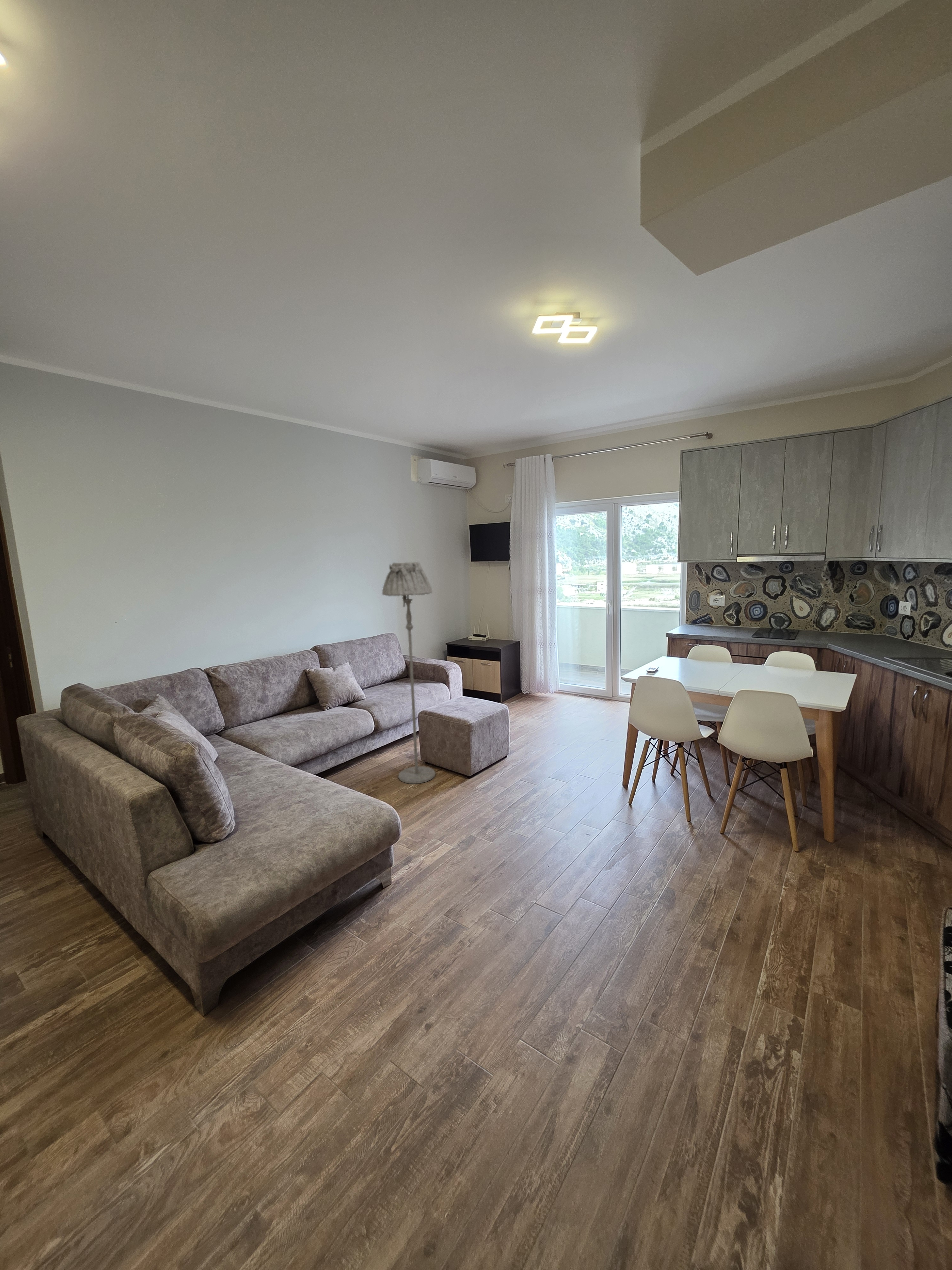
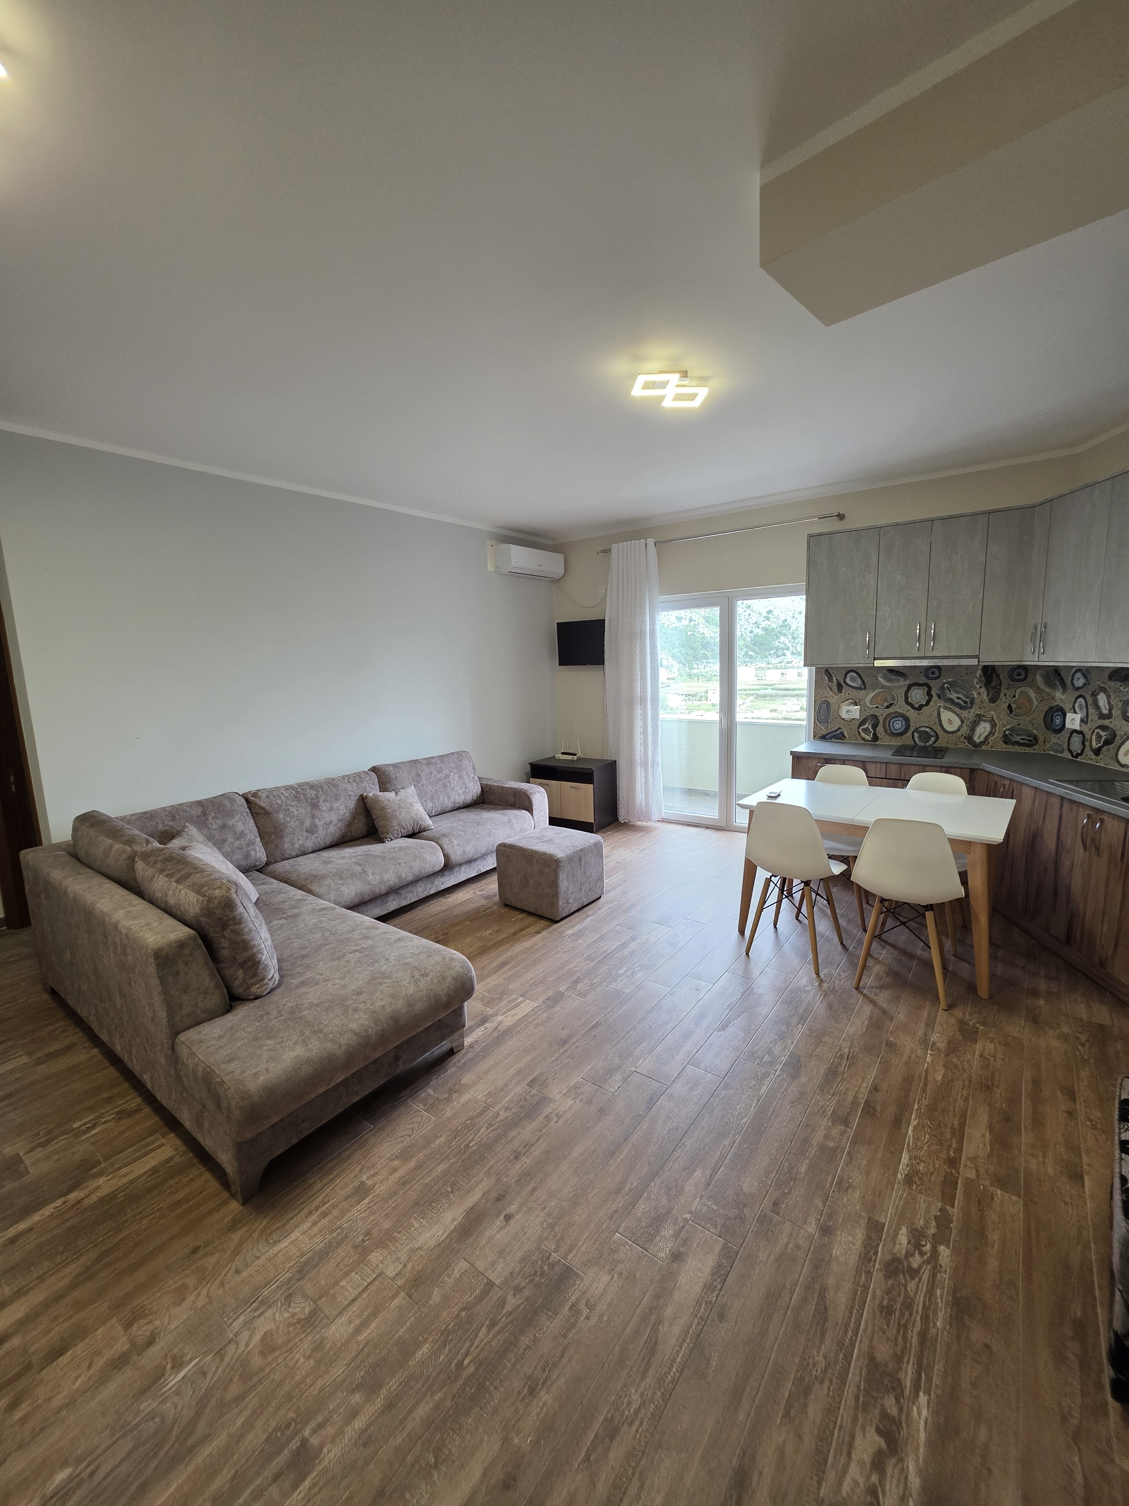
- floor lamp [382,562,436,784]
